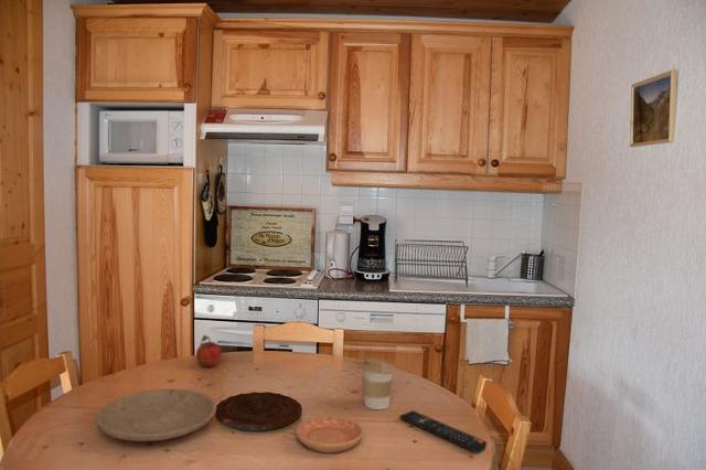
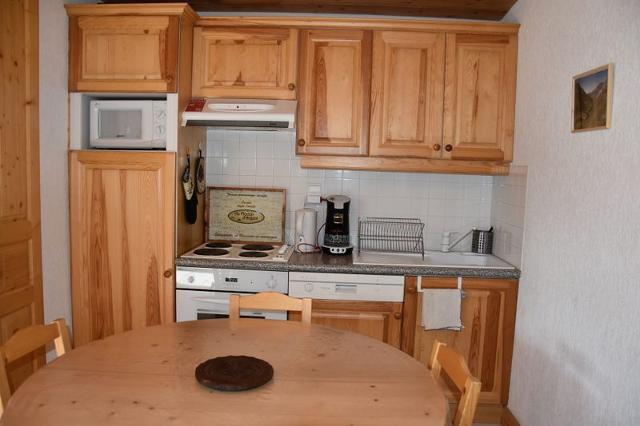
- fruit [195,334,223,368]
- saucer [296,415,364,453]
- plate [95,388,217,442]
- coffee cup [361,357,396,410]
- remote control [398,409,488,453]
